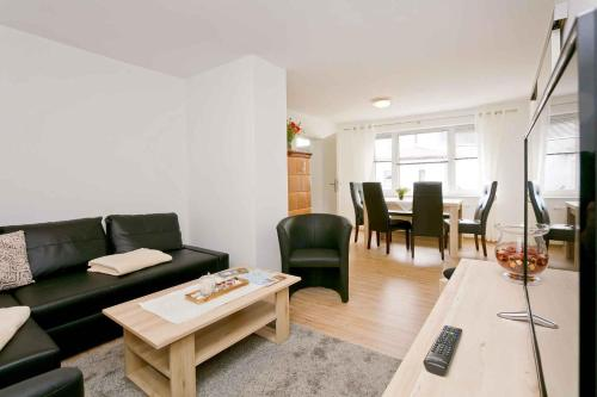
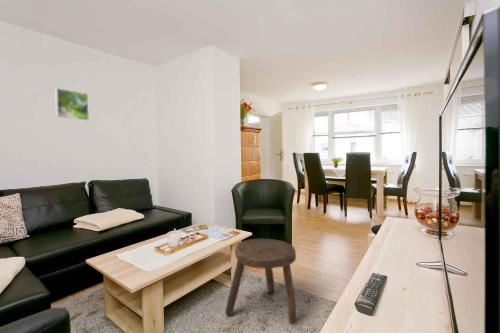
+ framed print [54,87,90,121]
+ stool [224,238,298,324]
